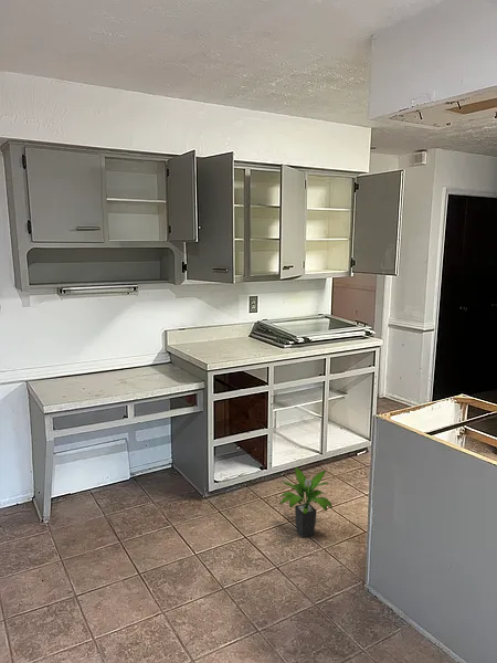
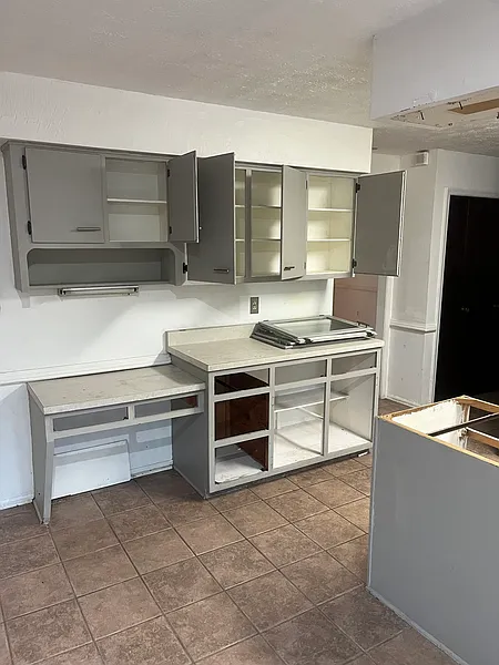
- potted plant [278,466,334,539]
